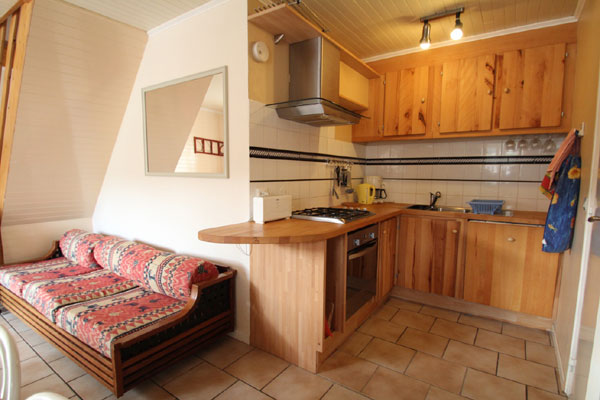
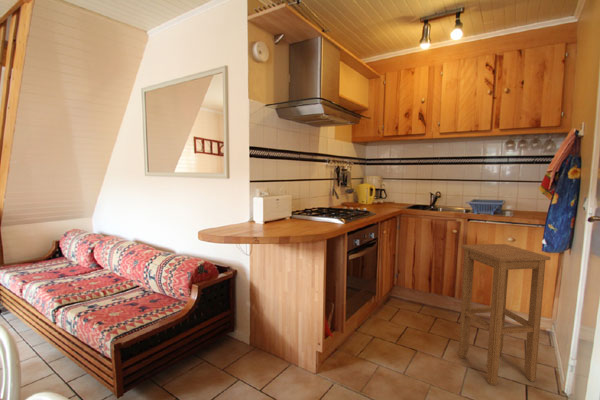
+ stool [457,243,552,386]
